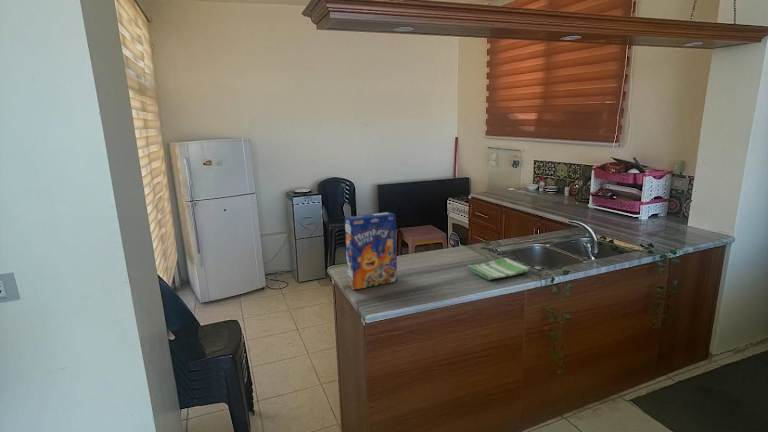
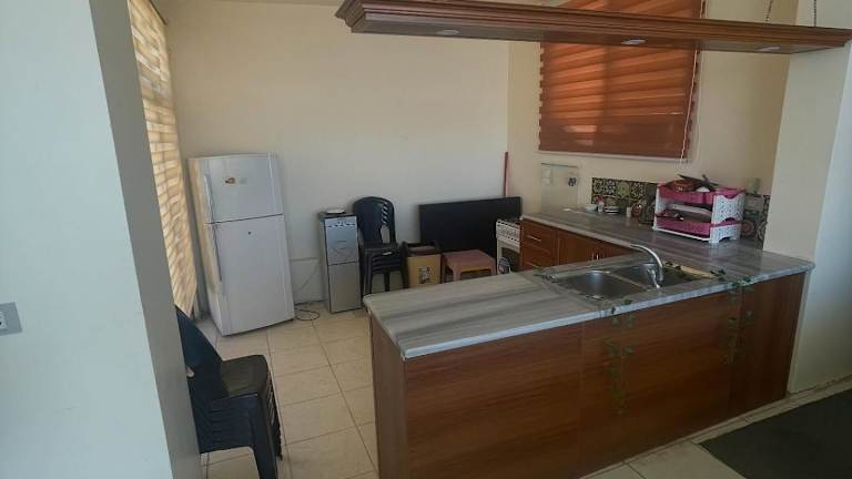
- cereal box [344,211,398,291]
- dish towel [467,257,531,281]
